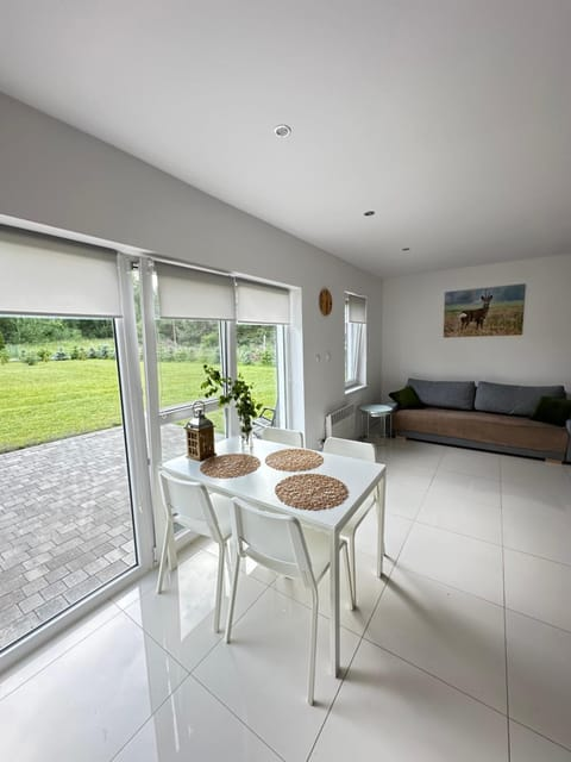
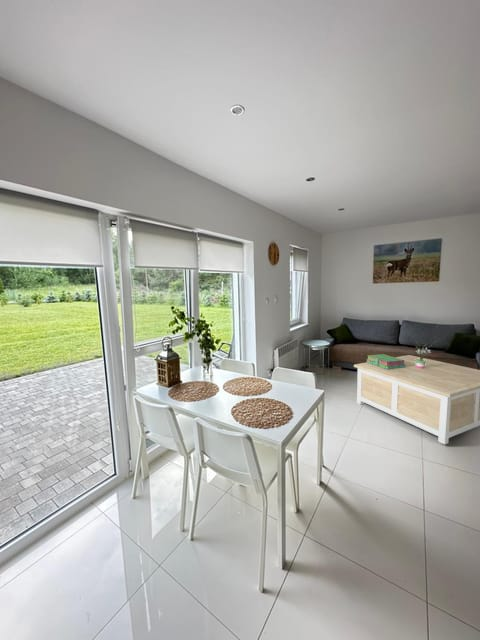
+ potted plant [415,340,432,369]
+ stack of books [365,353,406,370]
+ coffee table [353,354,480,445]
